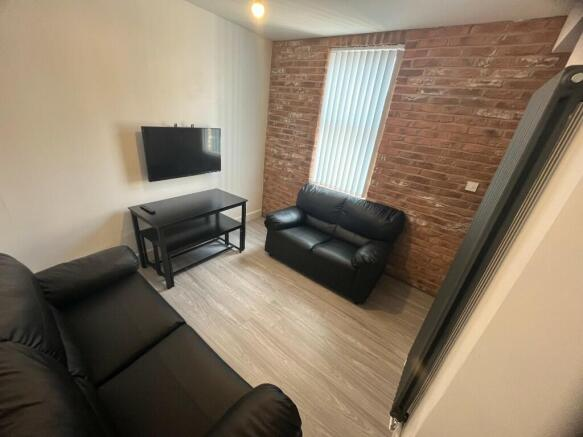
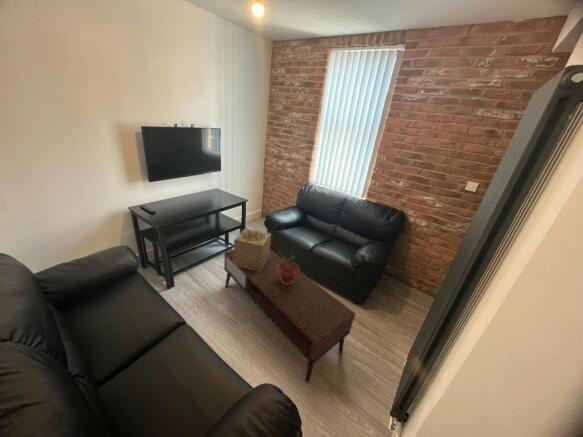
+ potted plant [276,251,301,285]
+ decorative box [233,227,272,271]
+ coffee table [223,248,357,384]
